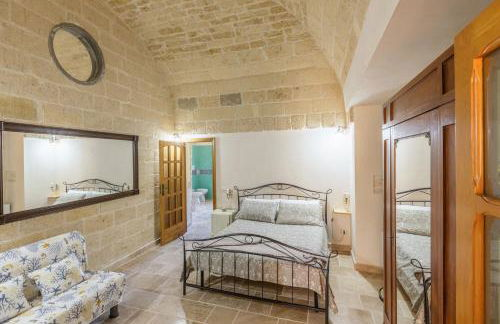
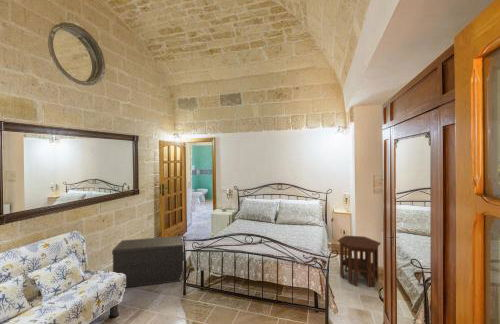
+ side table [337,234,382,288]
+ bench [111,235,187,288]
